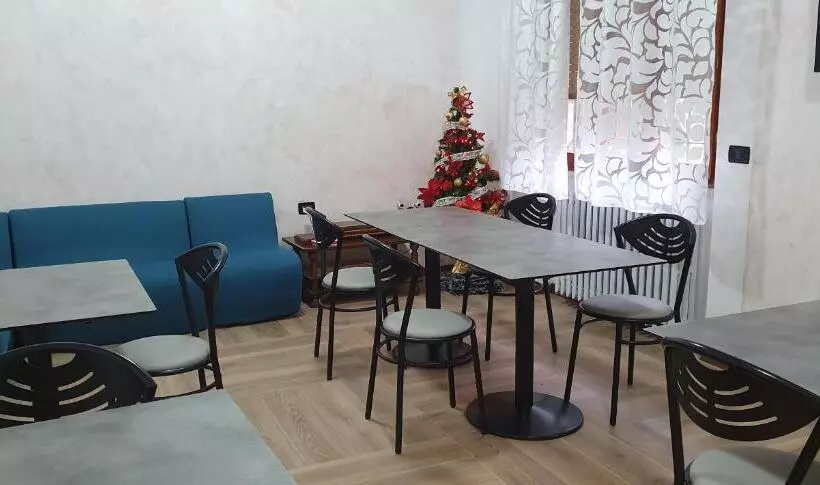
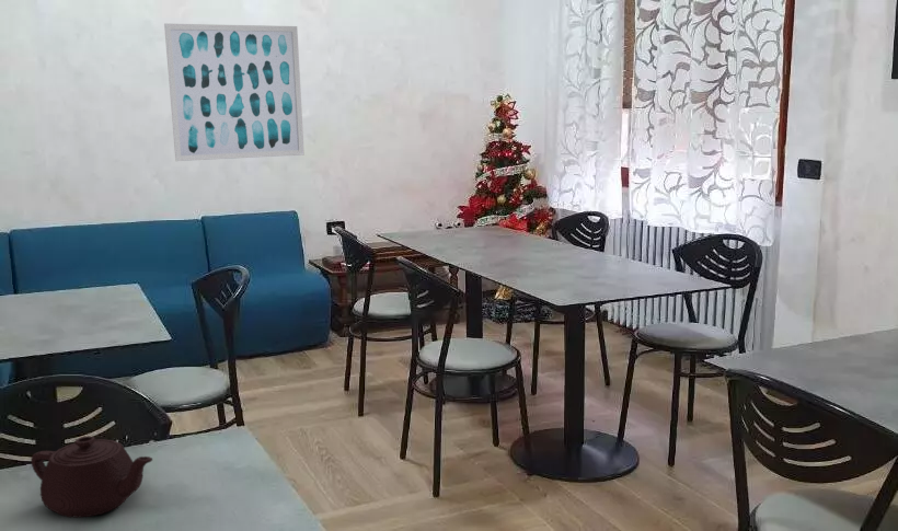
+ teapot [30,435,153,519]
+ wall art [163,23,306,162]
